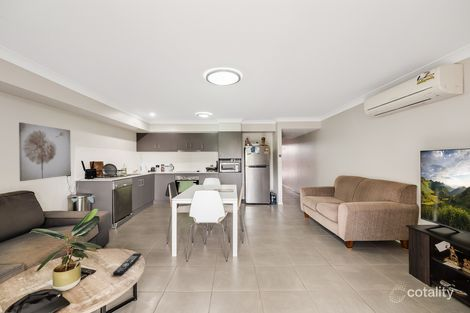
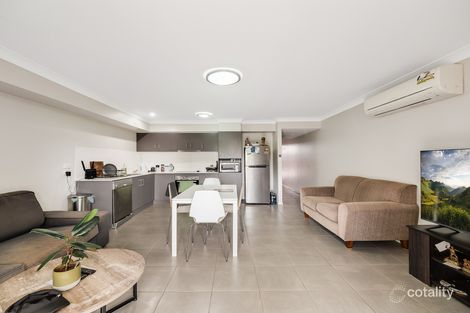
- remote control [112,252,142,277]
- wall art [18,121,72,182]
